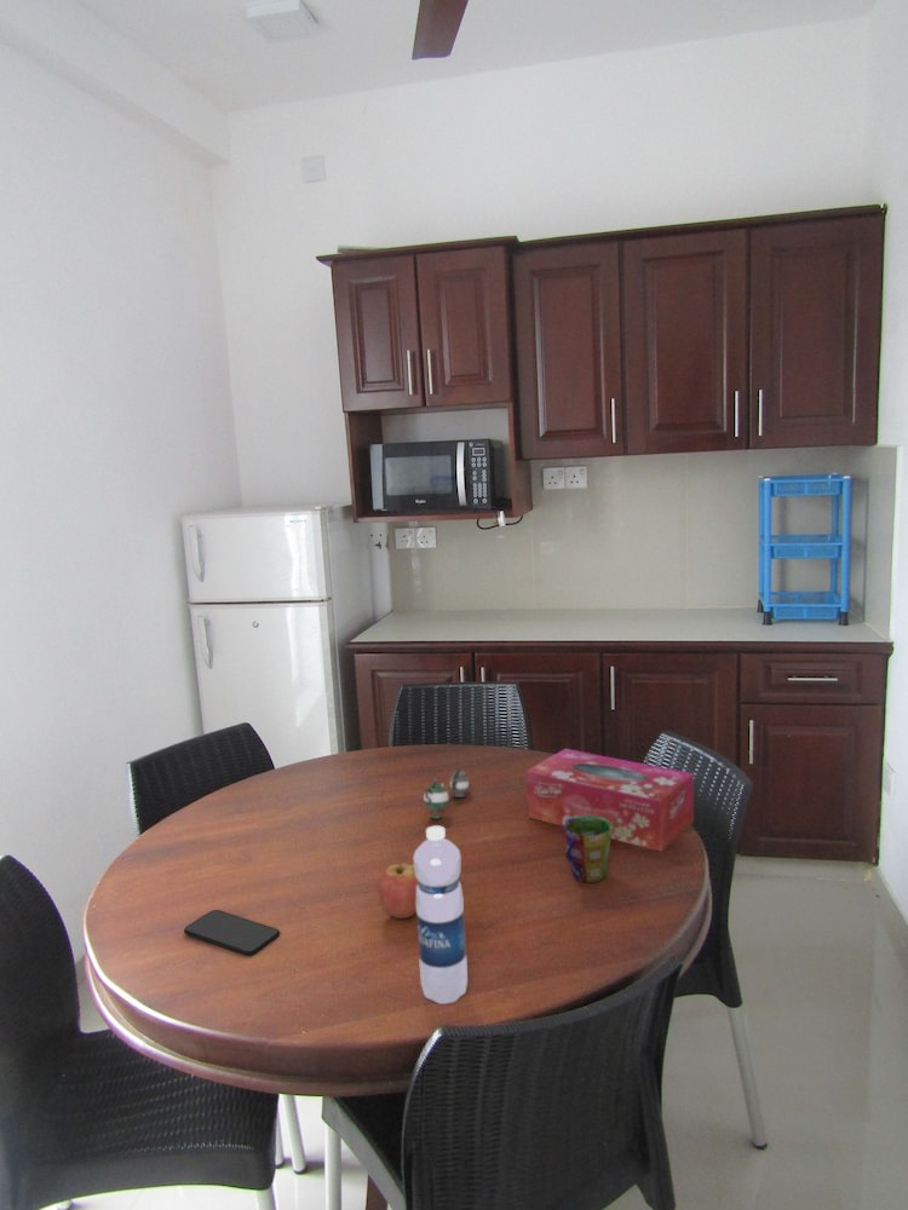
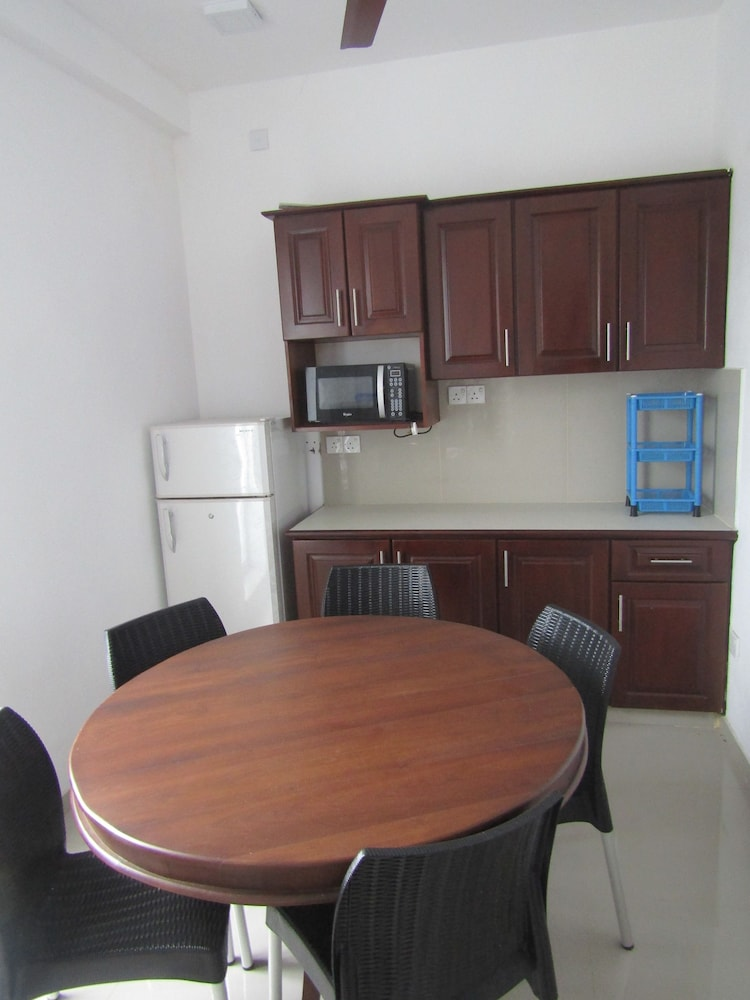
- tissue box [525,748,695,853]
- cup [562,816,613,883]
- fruit [377,858,418,920]
- smartphone [183,909,281,957]
- water bottle [412,824,469,1006]
- teapot [423,768,470,820]
